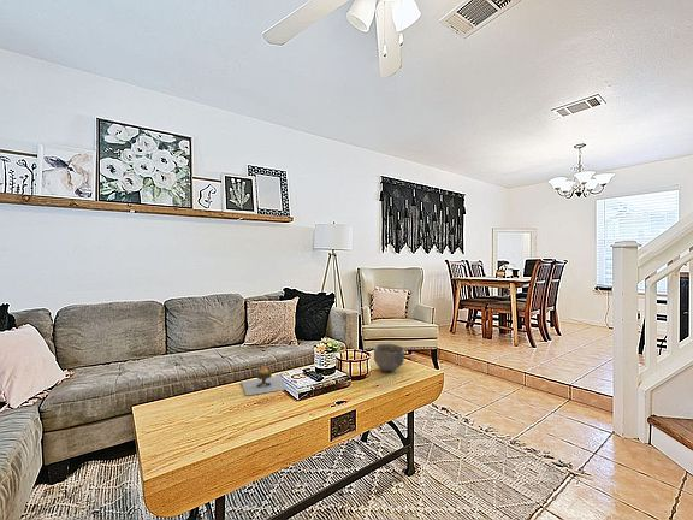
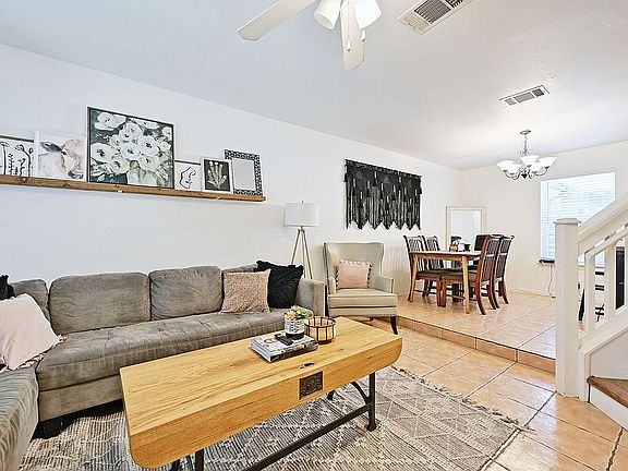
- candle [241,365,289,396]
- bowl [373,343,407,372]
